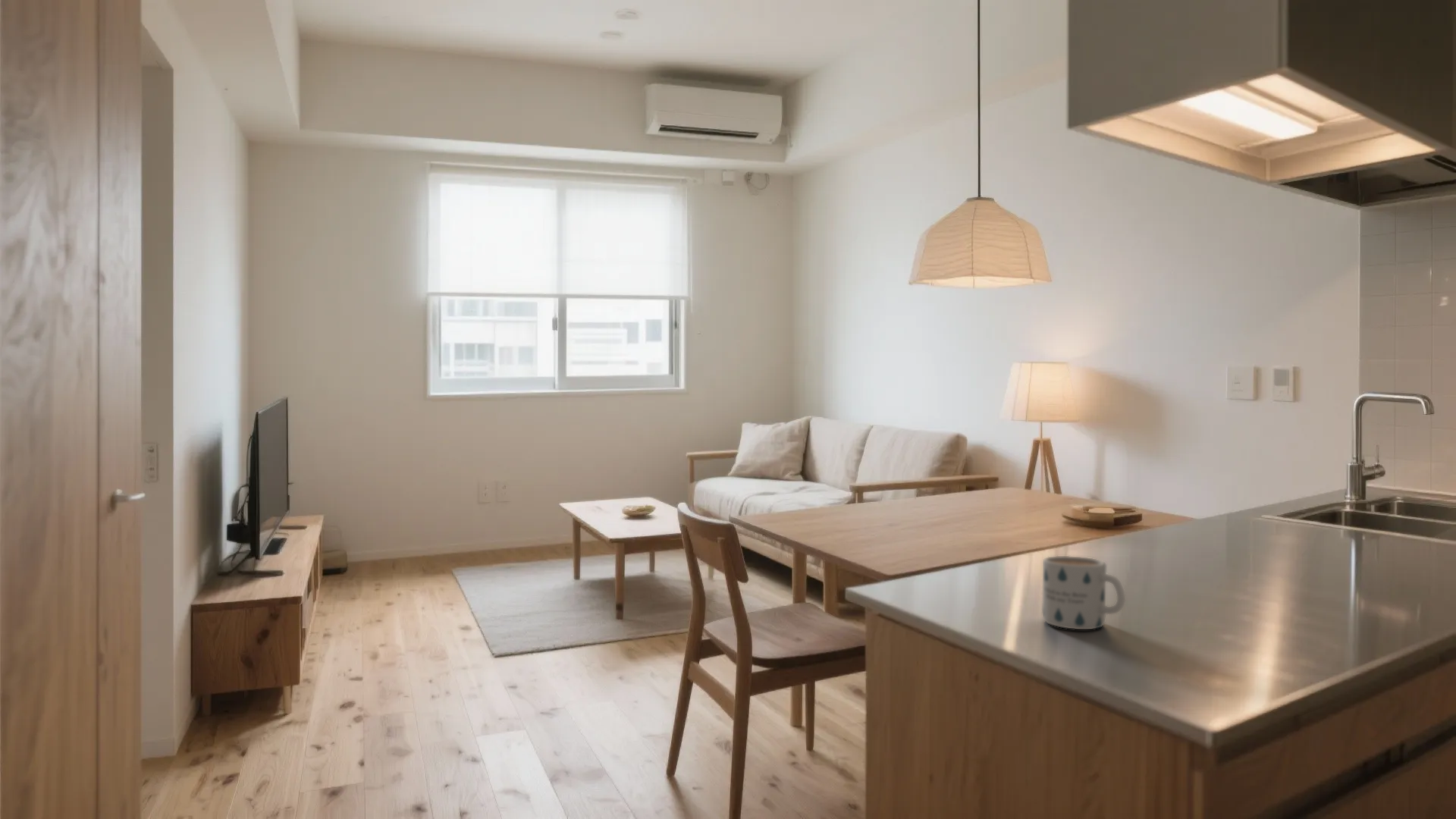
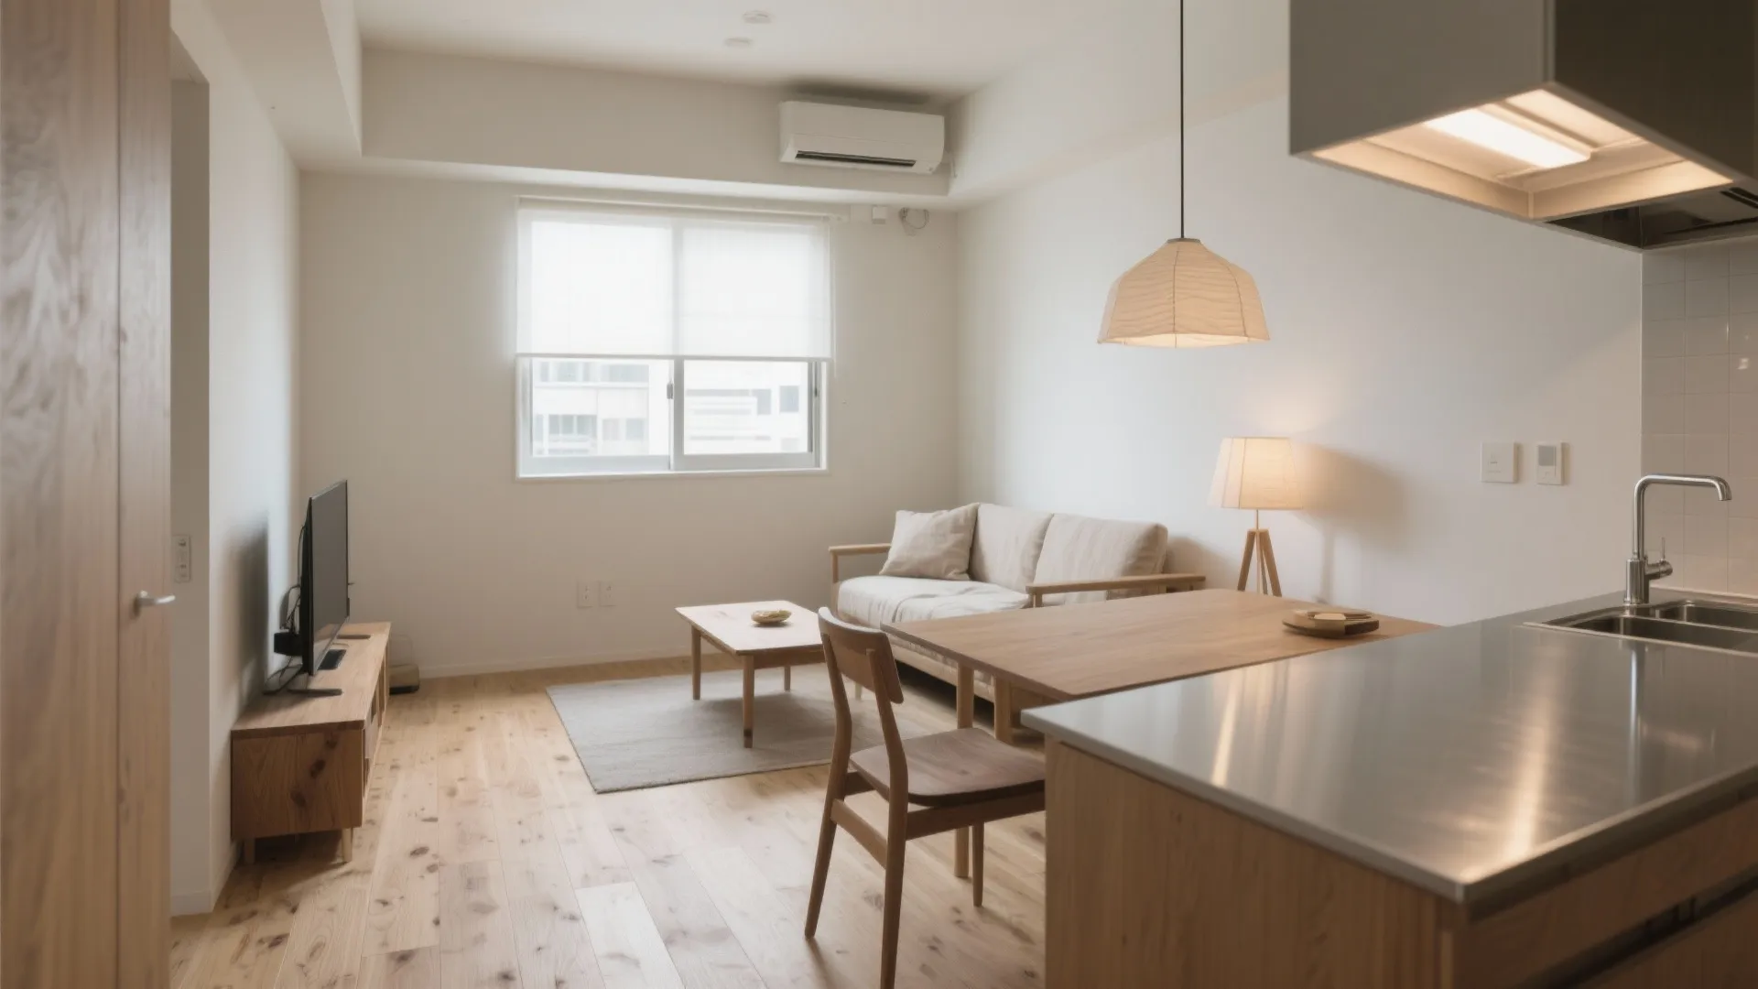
- mug [1042,555,1126,630]
